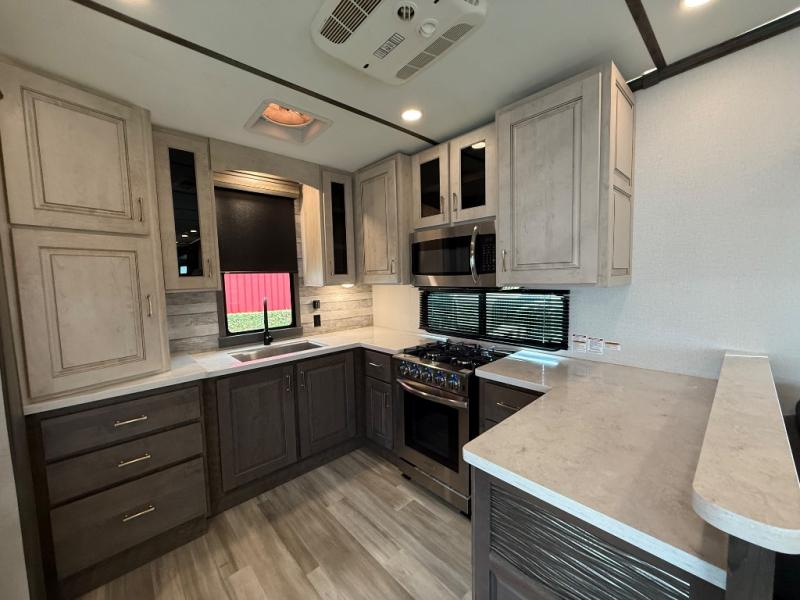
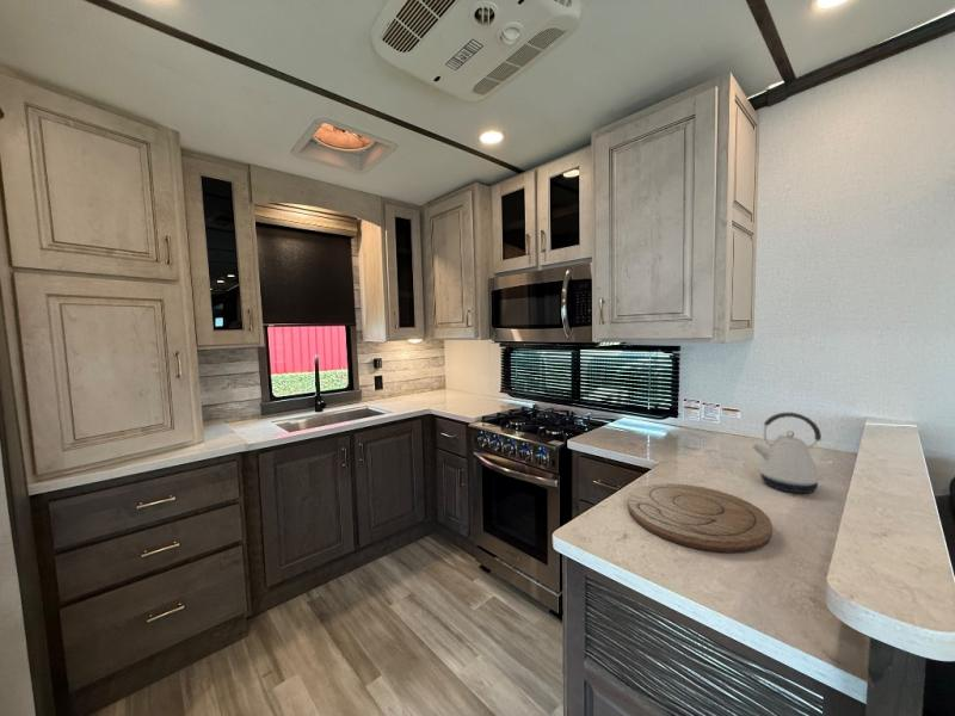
+ cutting board [627,482,774,554]
+ kettle [751,412,826,494]
